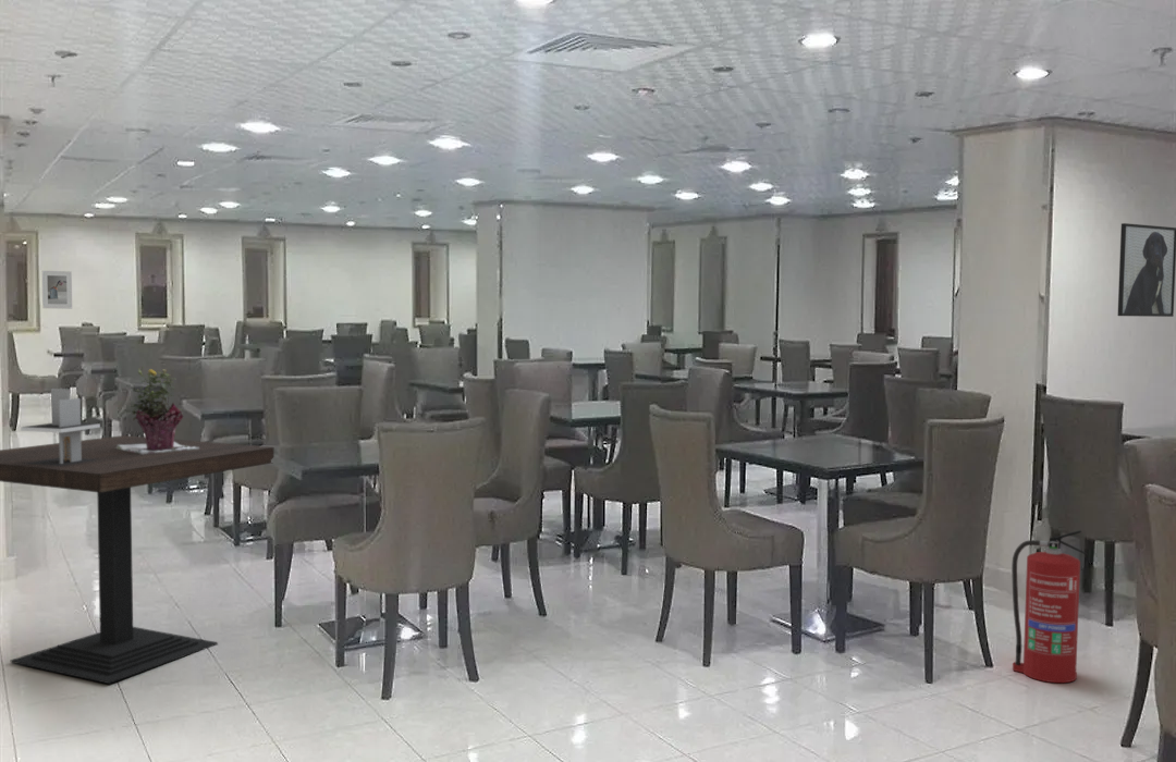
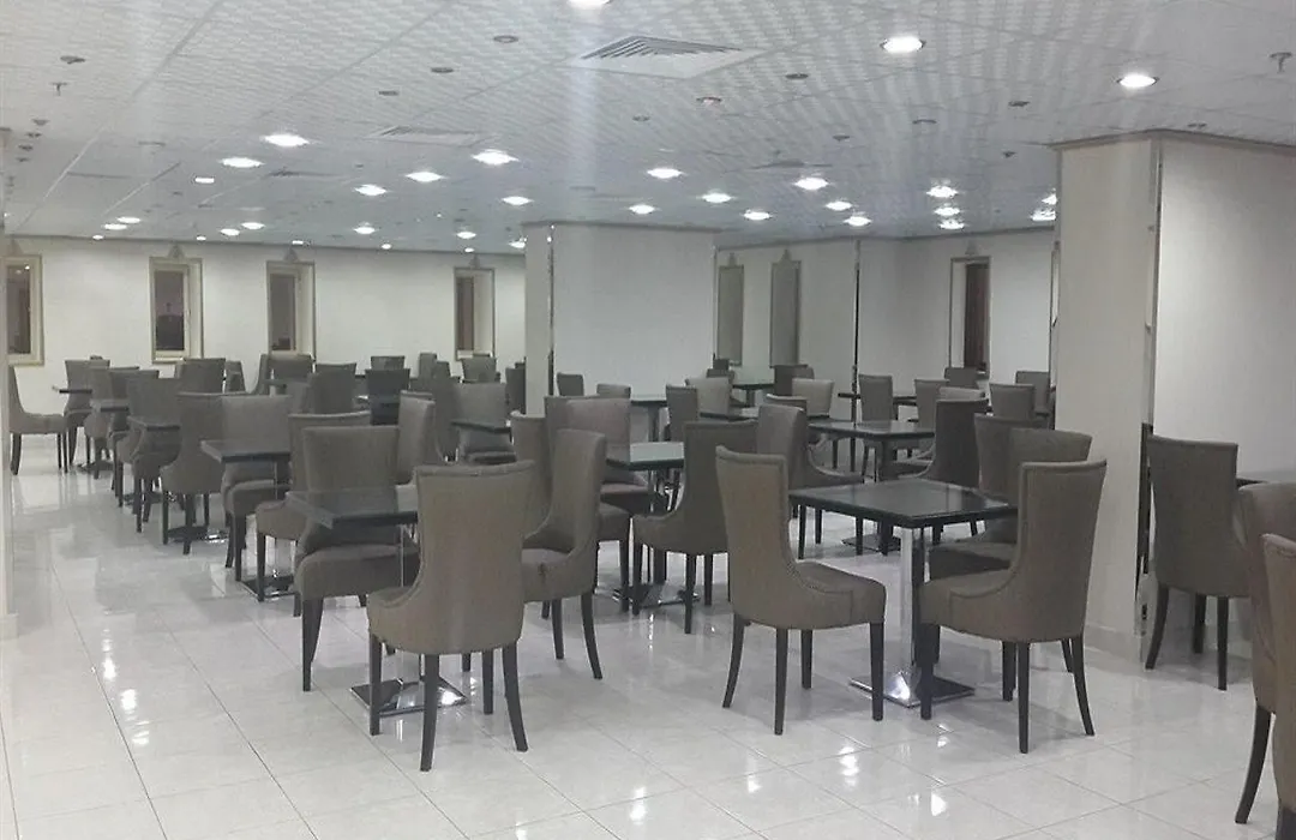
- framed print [1117,222,1176,318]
- fire extinguisher [1010,529,1089,684]
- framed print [41,270,73,310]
- potted flower [117,365,199,454]
- dining table [0,434,275,685]
- napkin holder [20,388,101,466]
